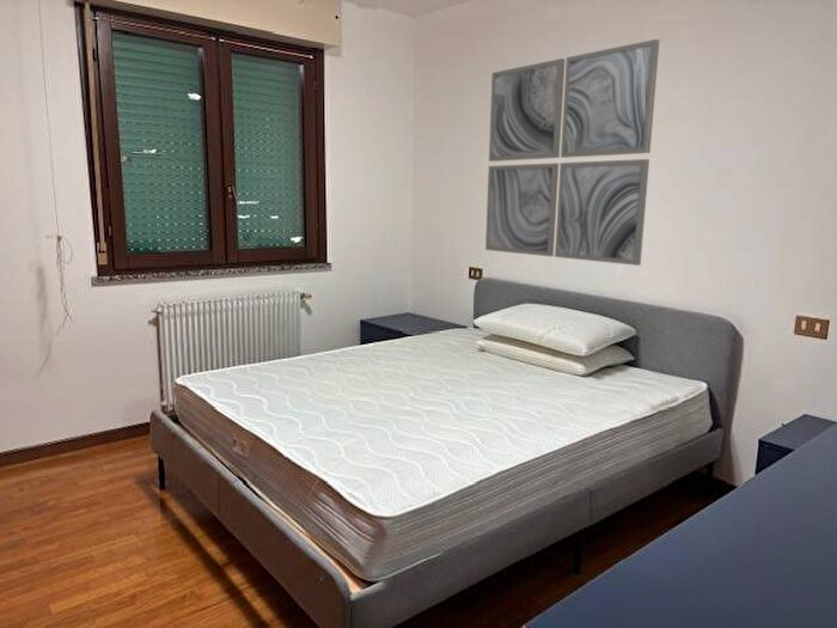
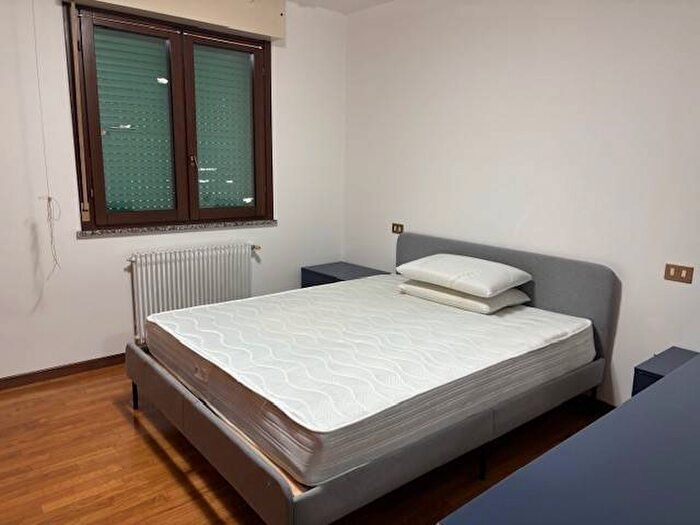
- wall art [484,38,660,267]
